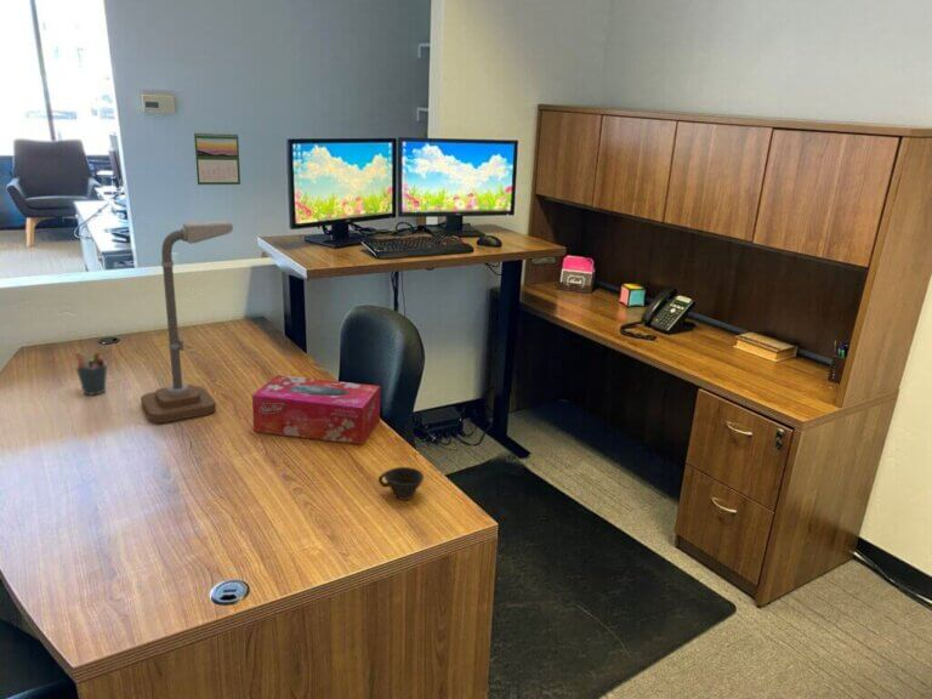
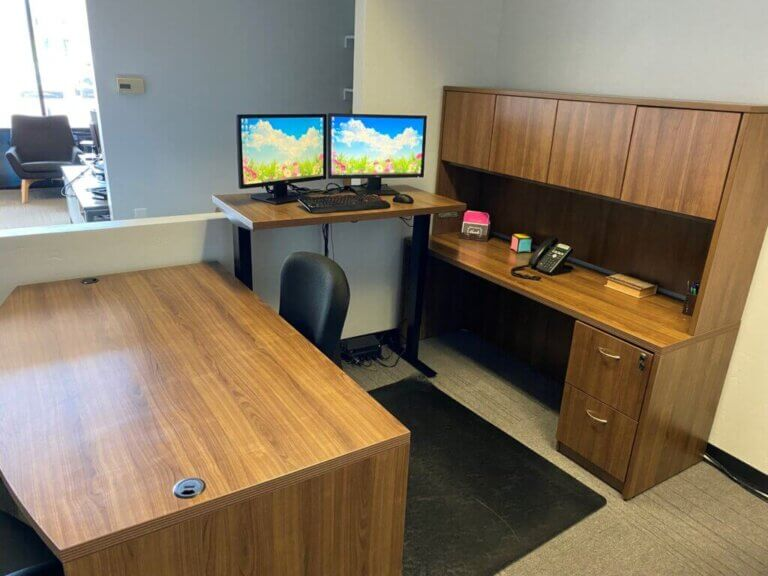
- desk lamp [140,220,234,424]
- pen holder [74,351,108,396]
- calendar [193,131,241,186]
- cup [377,466,425,501]
- tissue box [251,374,381,445]
